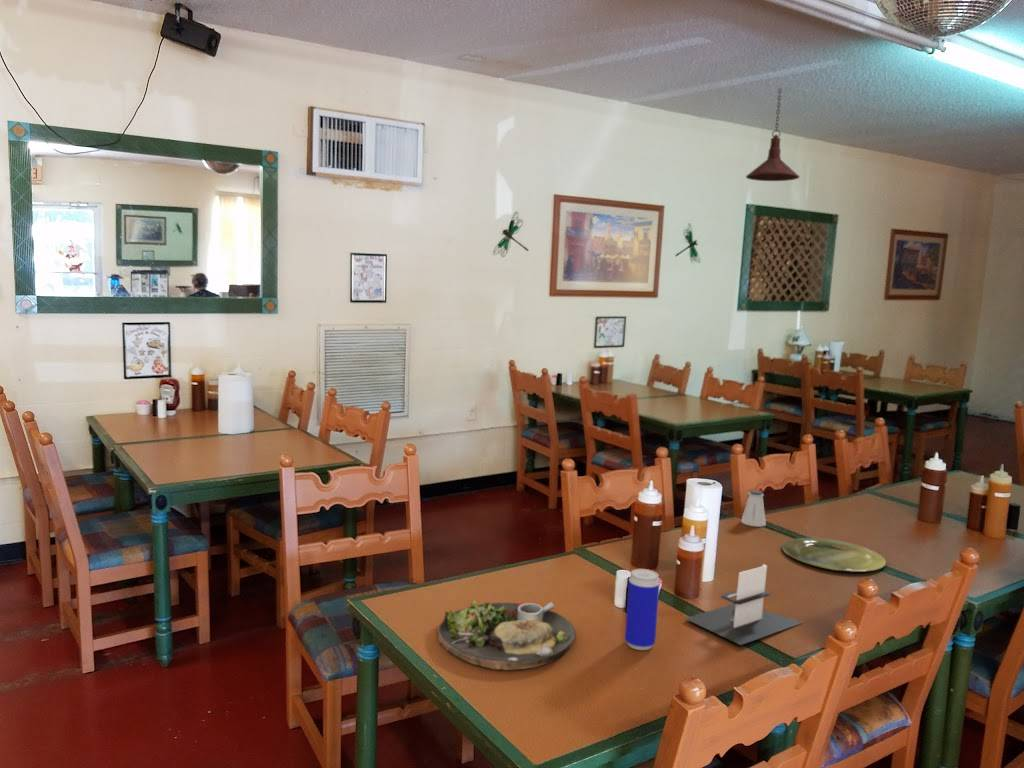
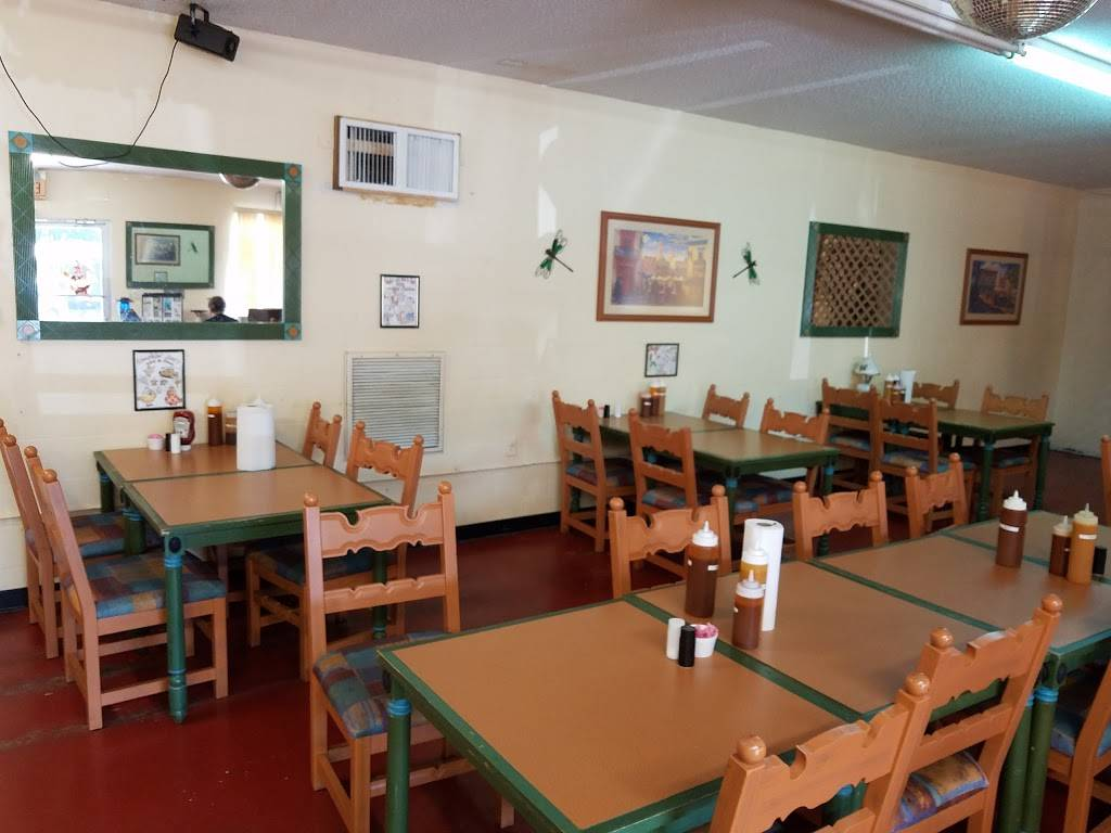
- saltshaker [740,489,767,528]
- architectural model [683,563,802,646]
- dinner plate [437,600,577,671]
- plate [781,537,887,573]
- pendant light [745,87,800,182]
- beverage can [624,568,661,651]
